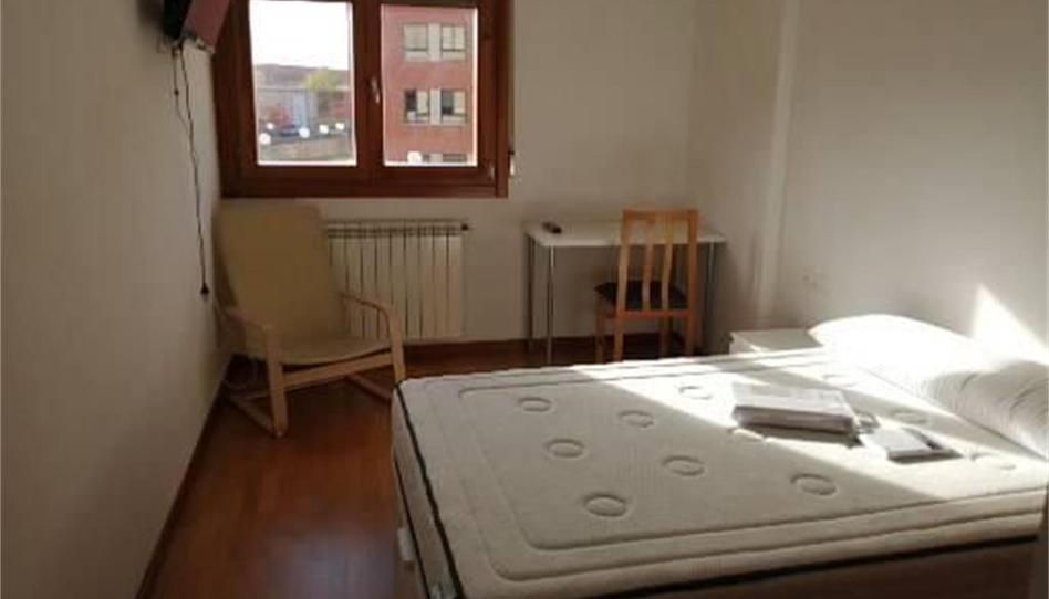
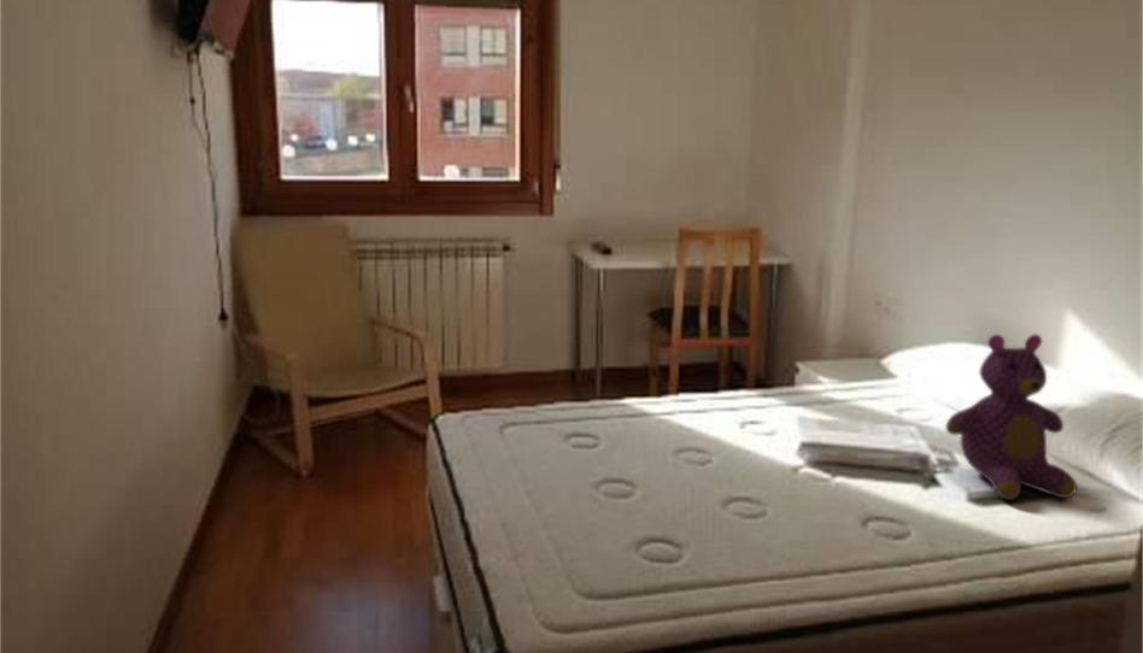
+ teddy bear [944,333,1078,501]
